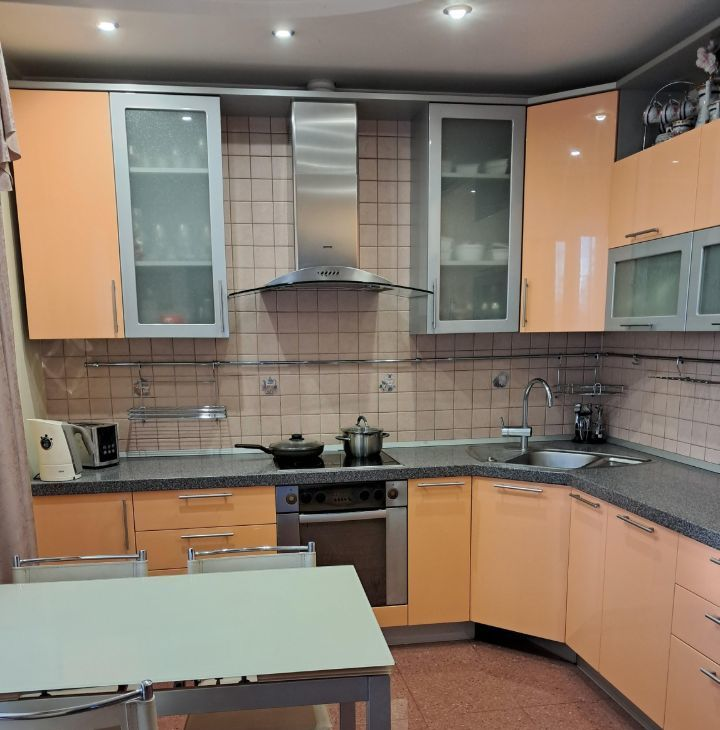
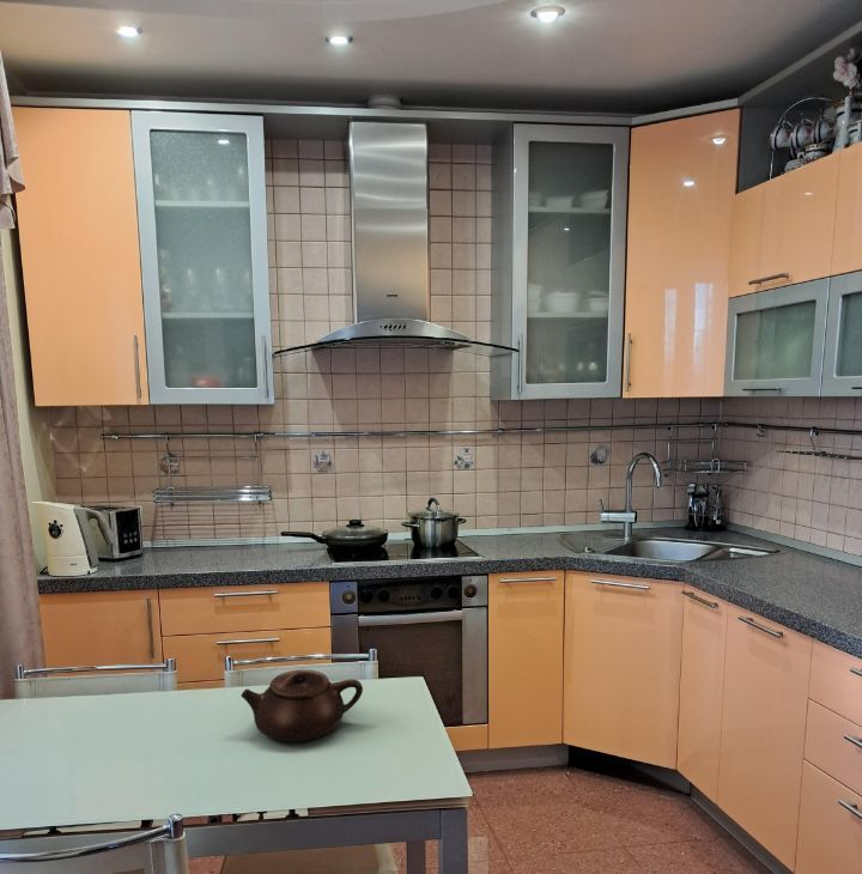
+ teapot [239,668,364,743]
